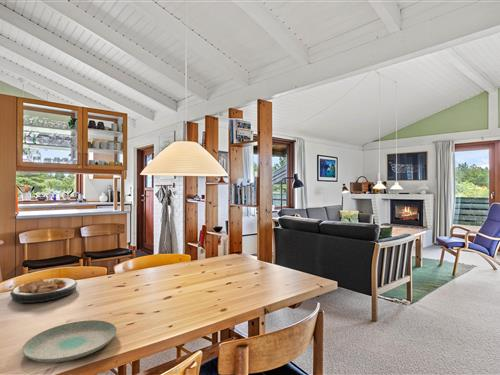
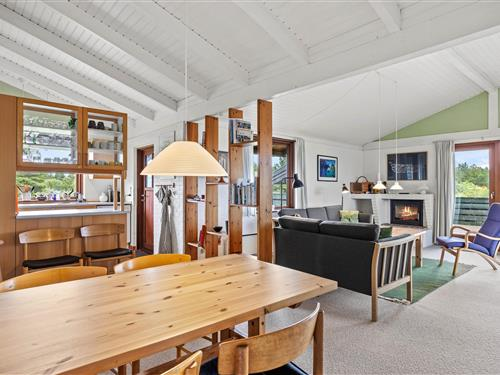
- plate [21,319,118,364]
- plate [9,277,79,304]
